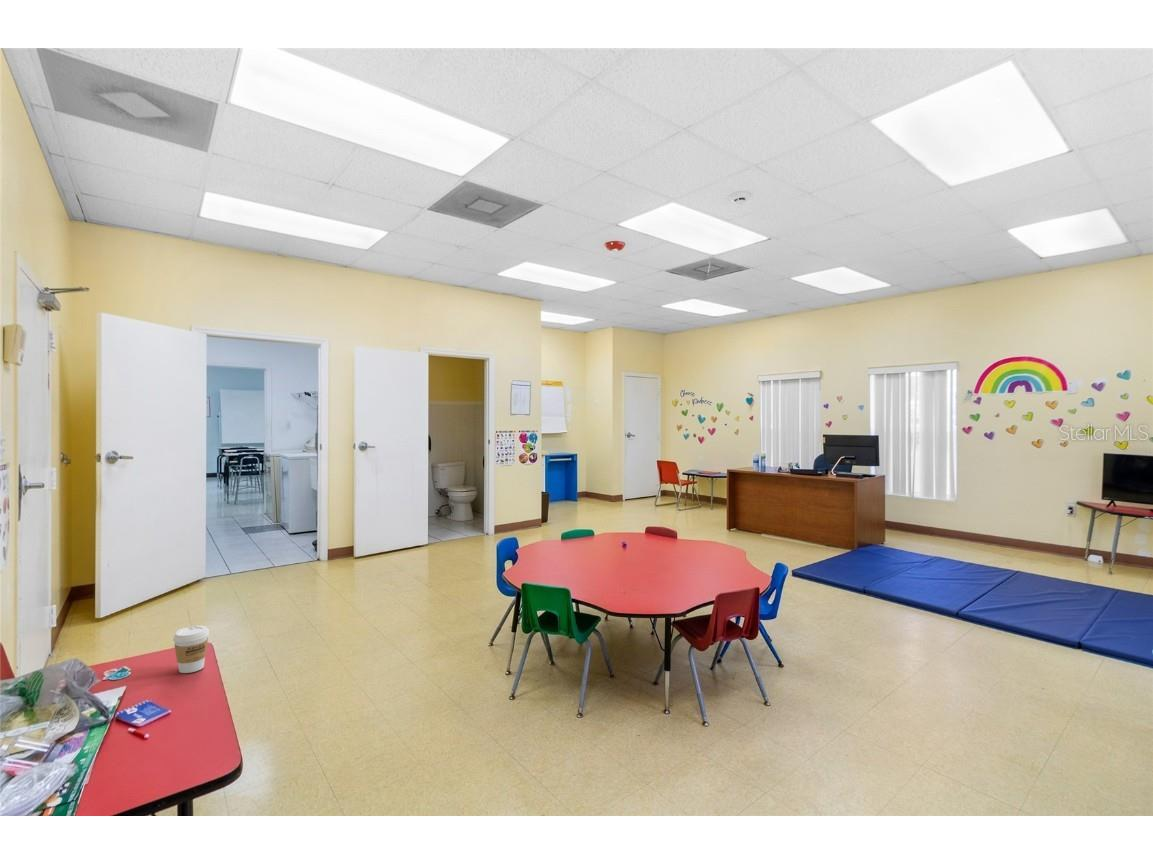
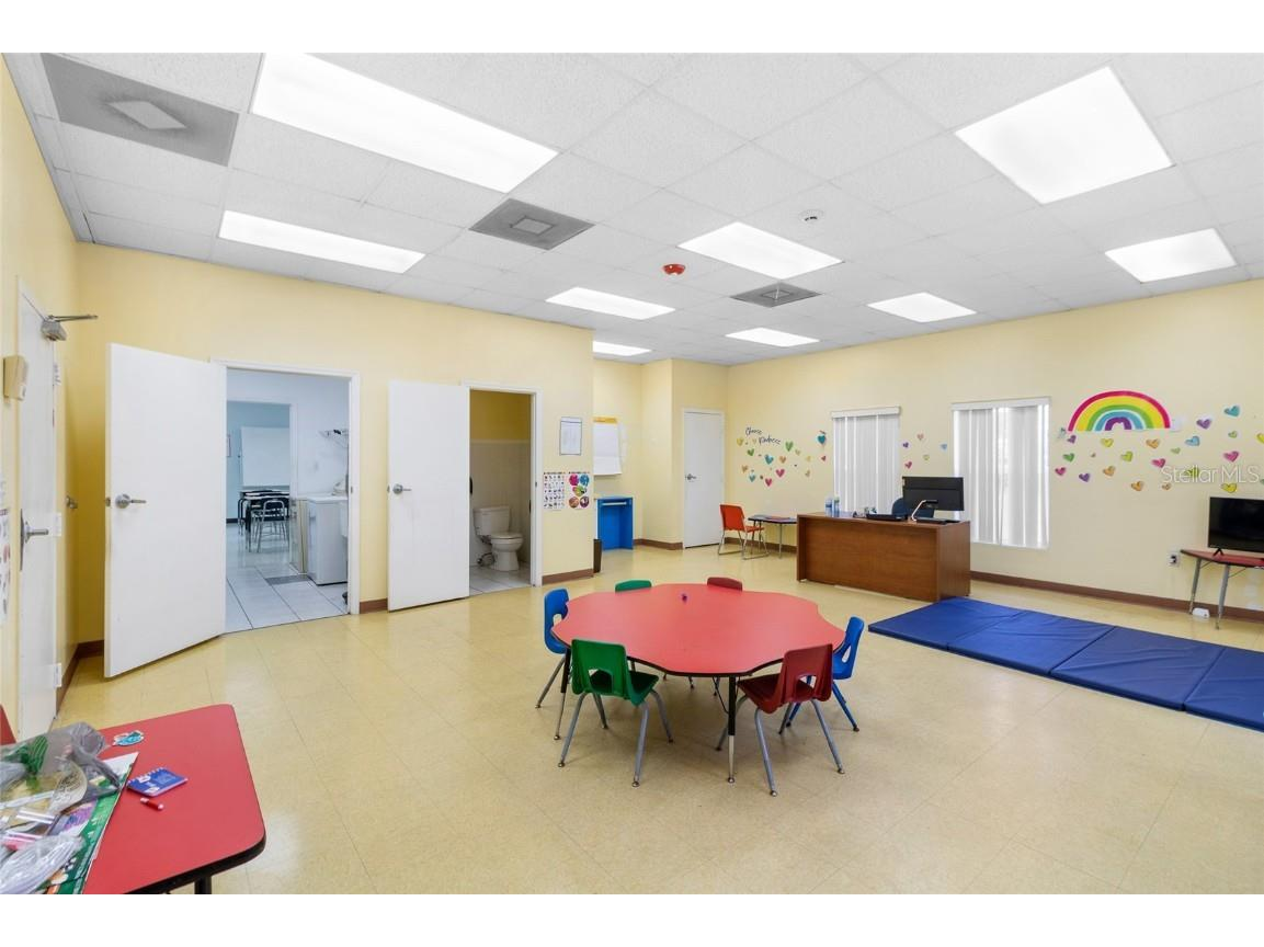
- coffee cup [172,625,210,674]
